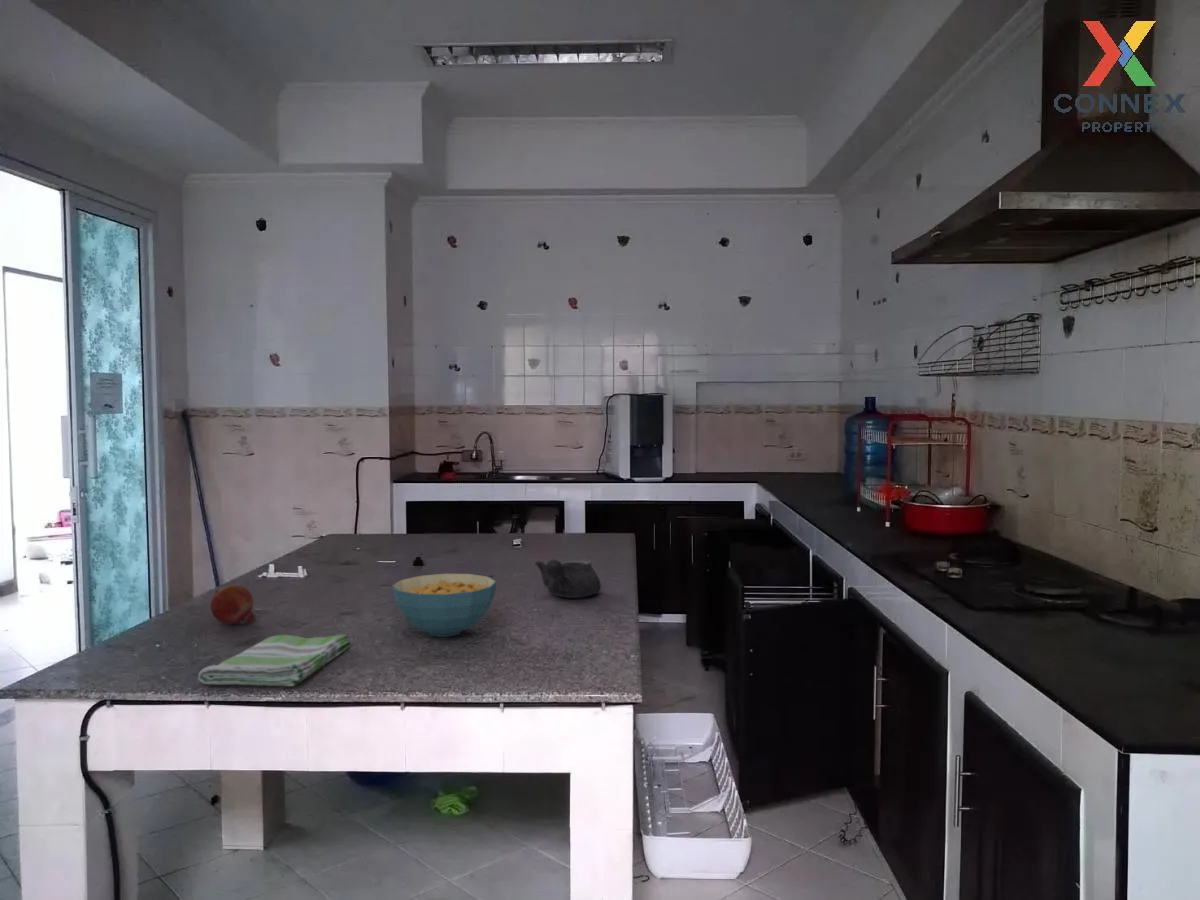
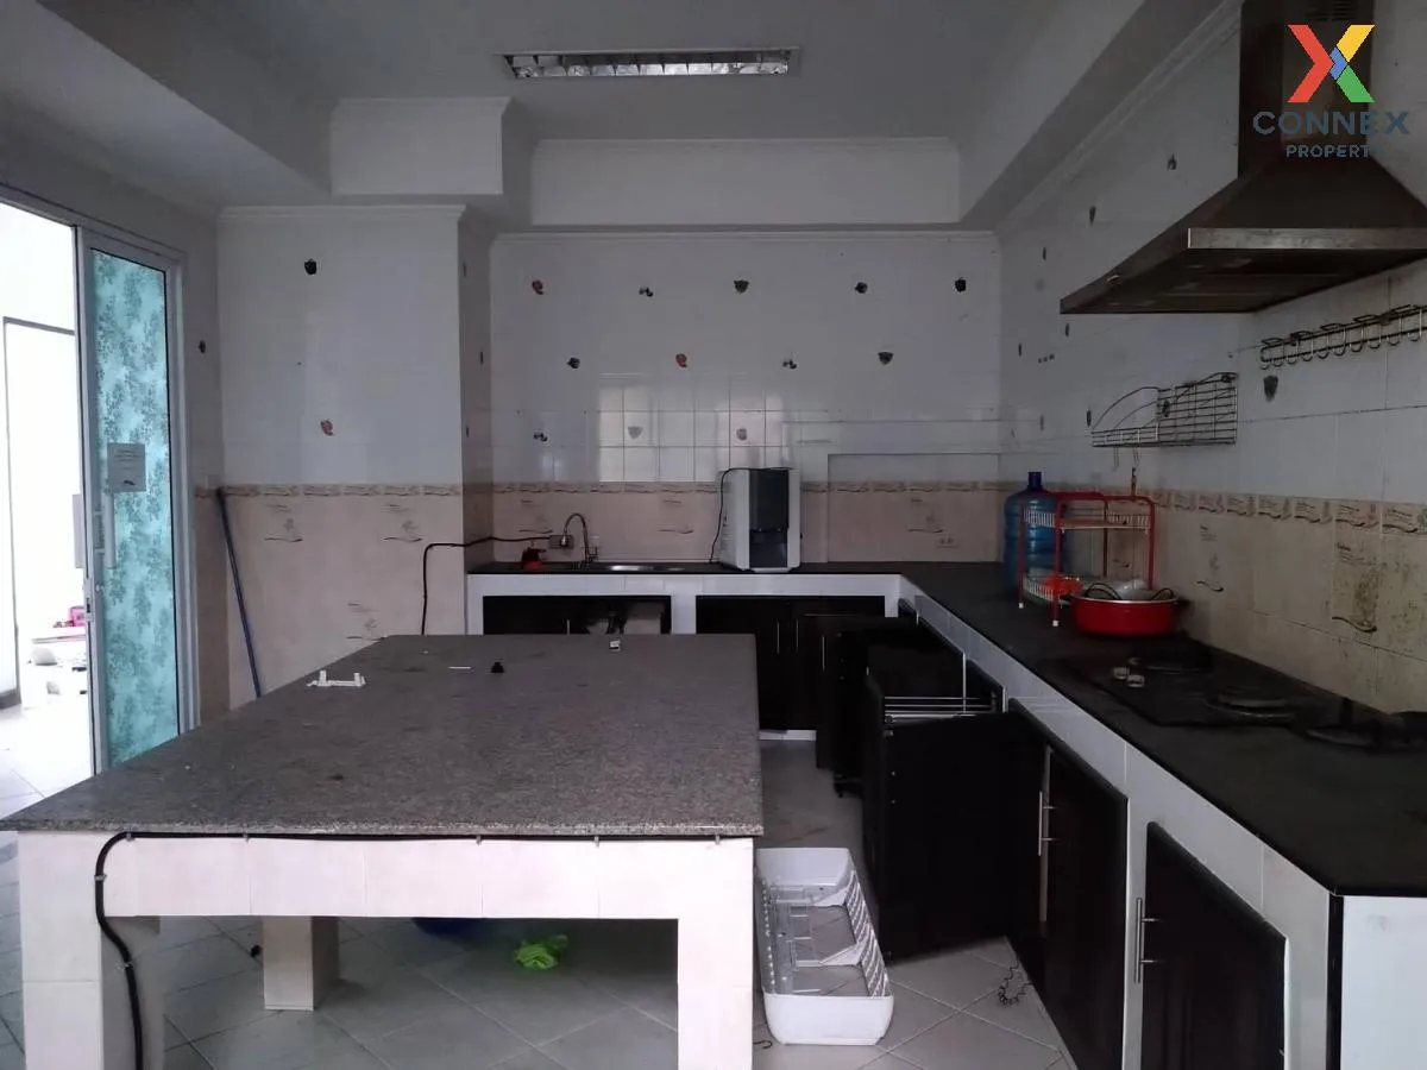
- dish towel [197,634,351,687]
- fruit [209,584,257,625]
- teapot [534,558,602,599]
- cereal bowl [391,573,497,638]
